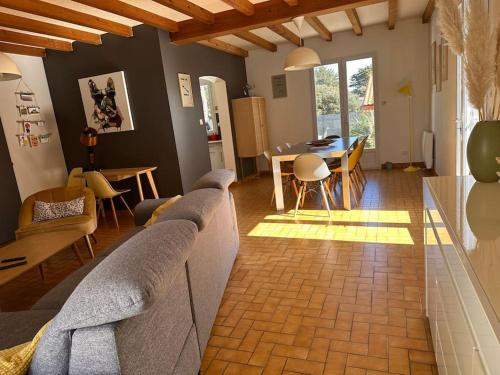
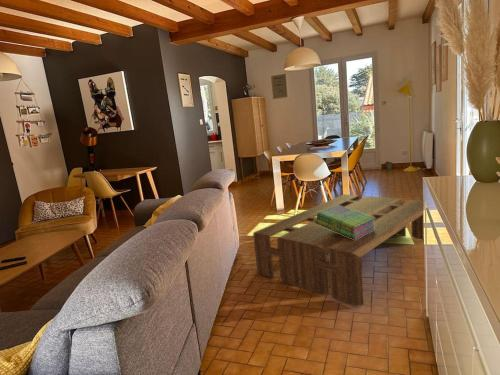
+ stack of books [314,205,376,240]
+ coffee table [252,193,425,306]
